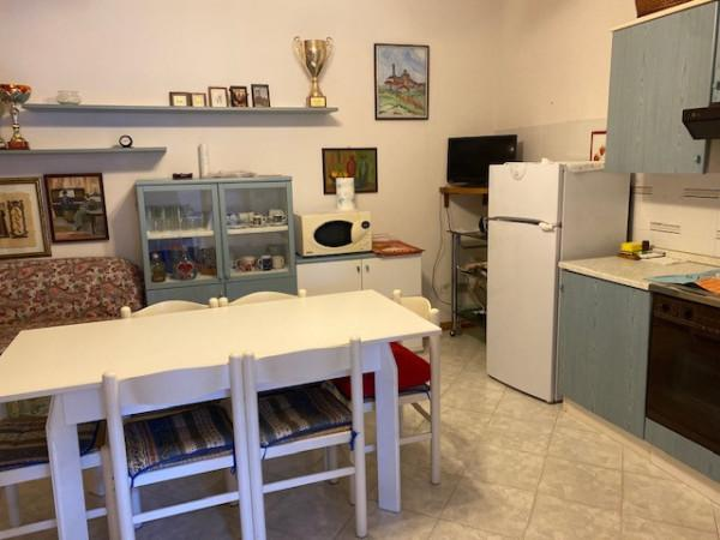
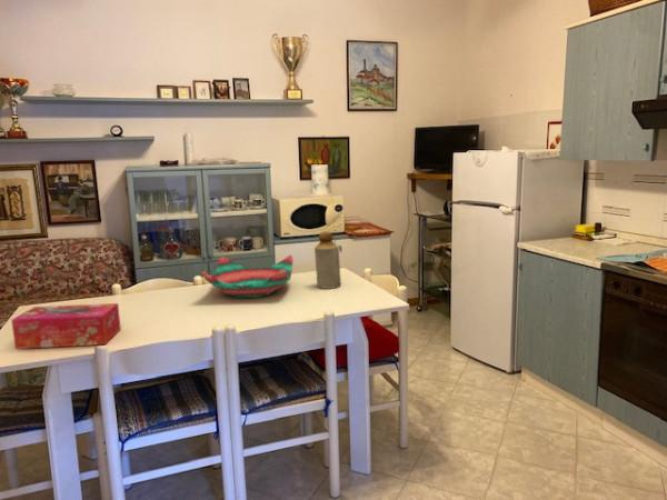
+ decorative bowl [201,254,293,299]
+ bottle [313,230,342,290]
+ tissue box [10,302,122,350]
